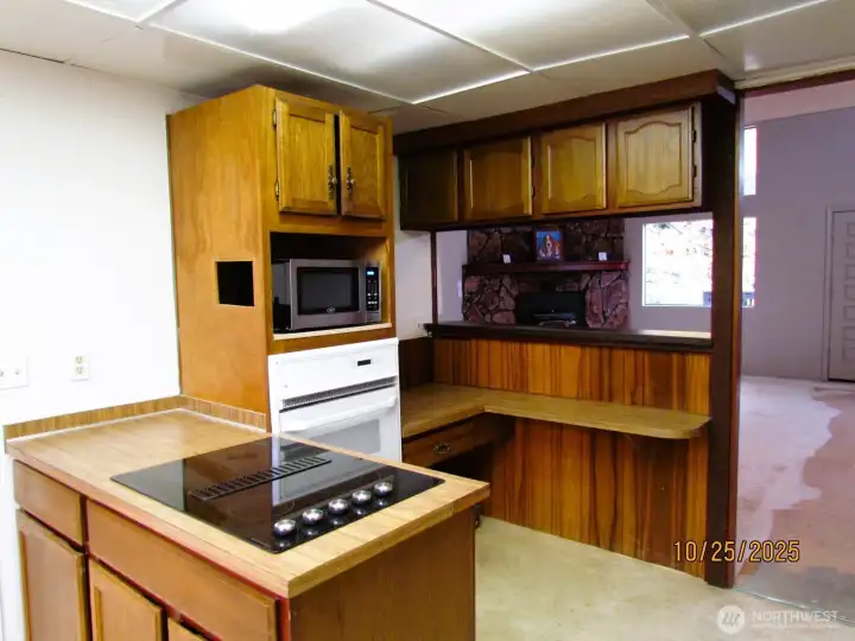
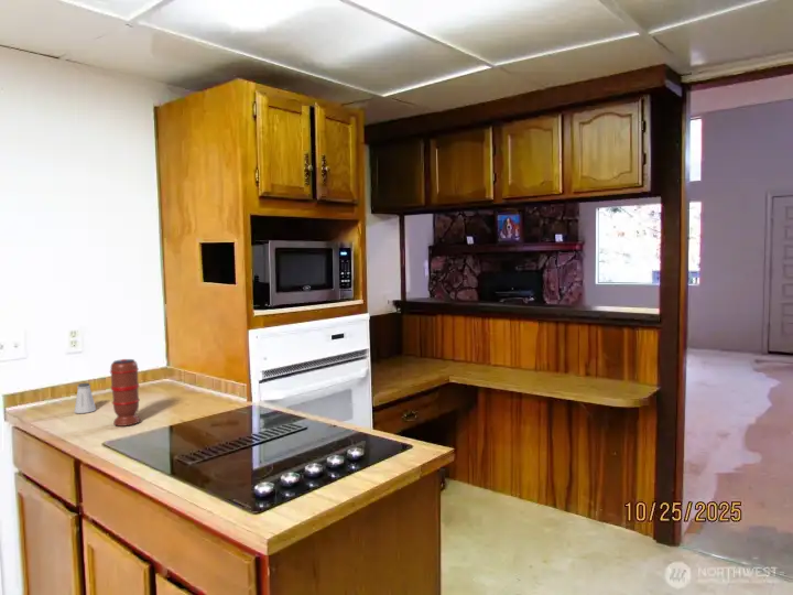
+ saltshaker [73,382,97,414]
+ spice grinder [109,358,141,428]
